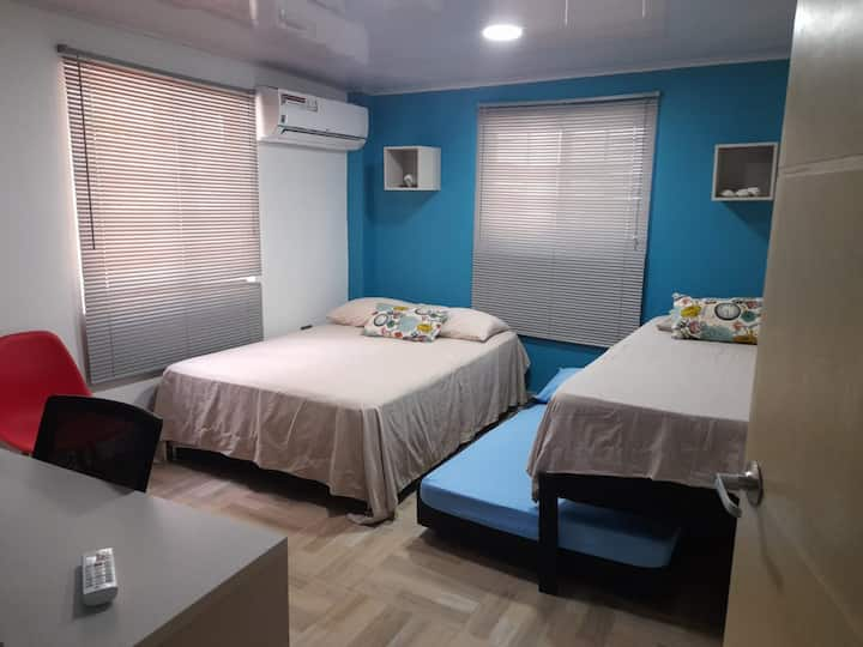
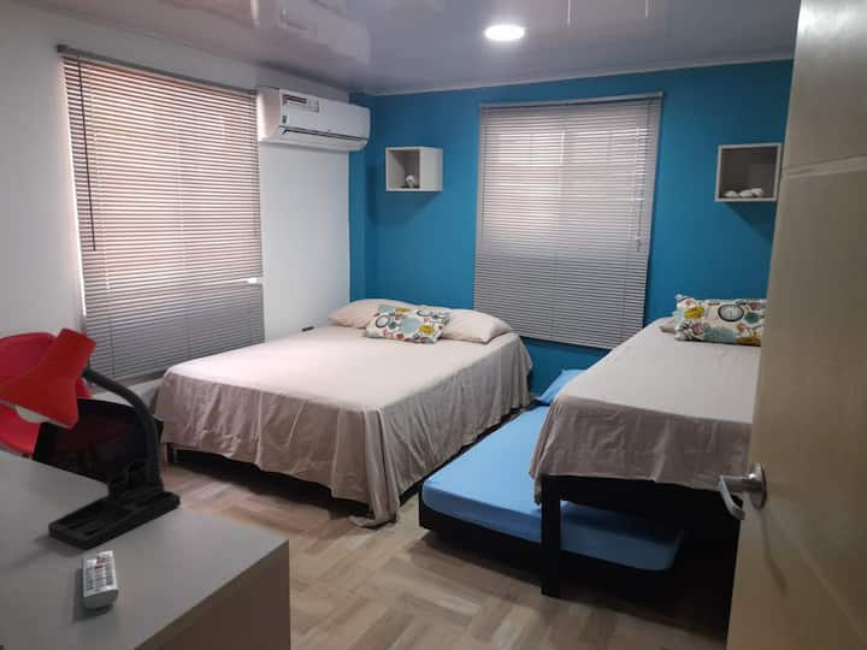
+ desk lamp [0,326,182,550]
